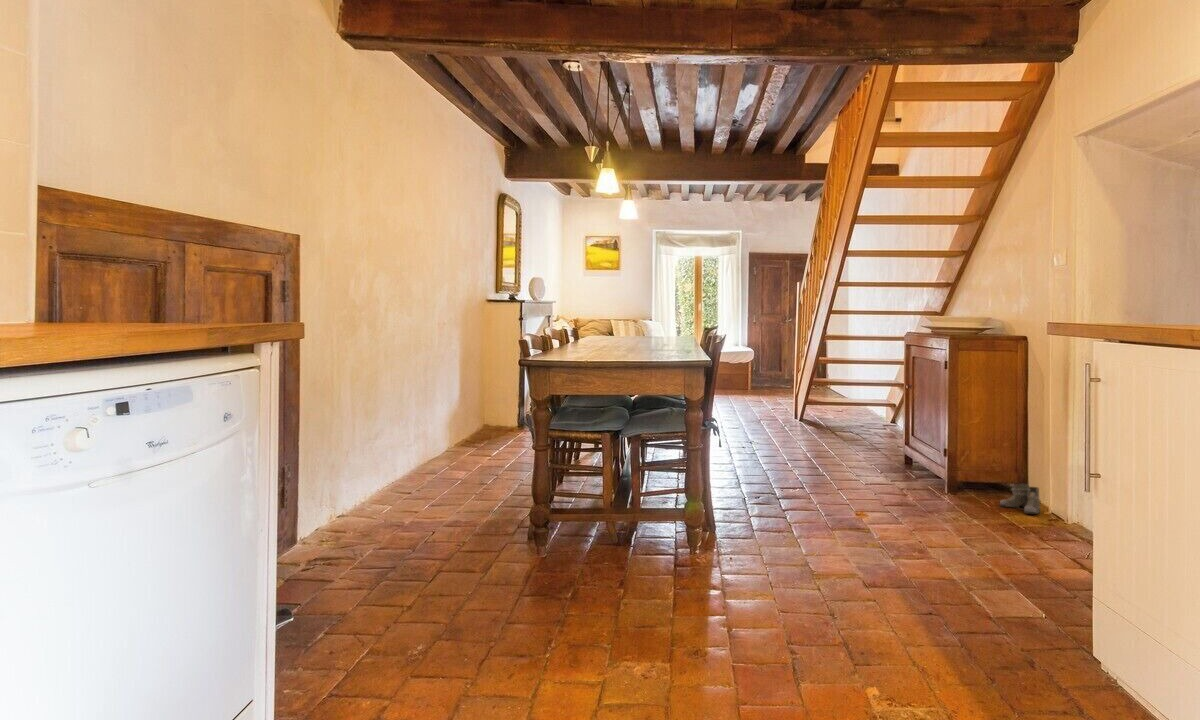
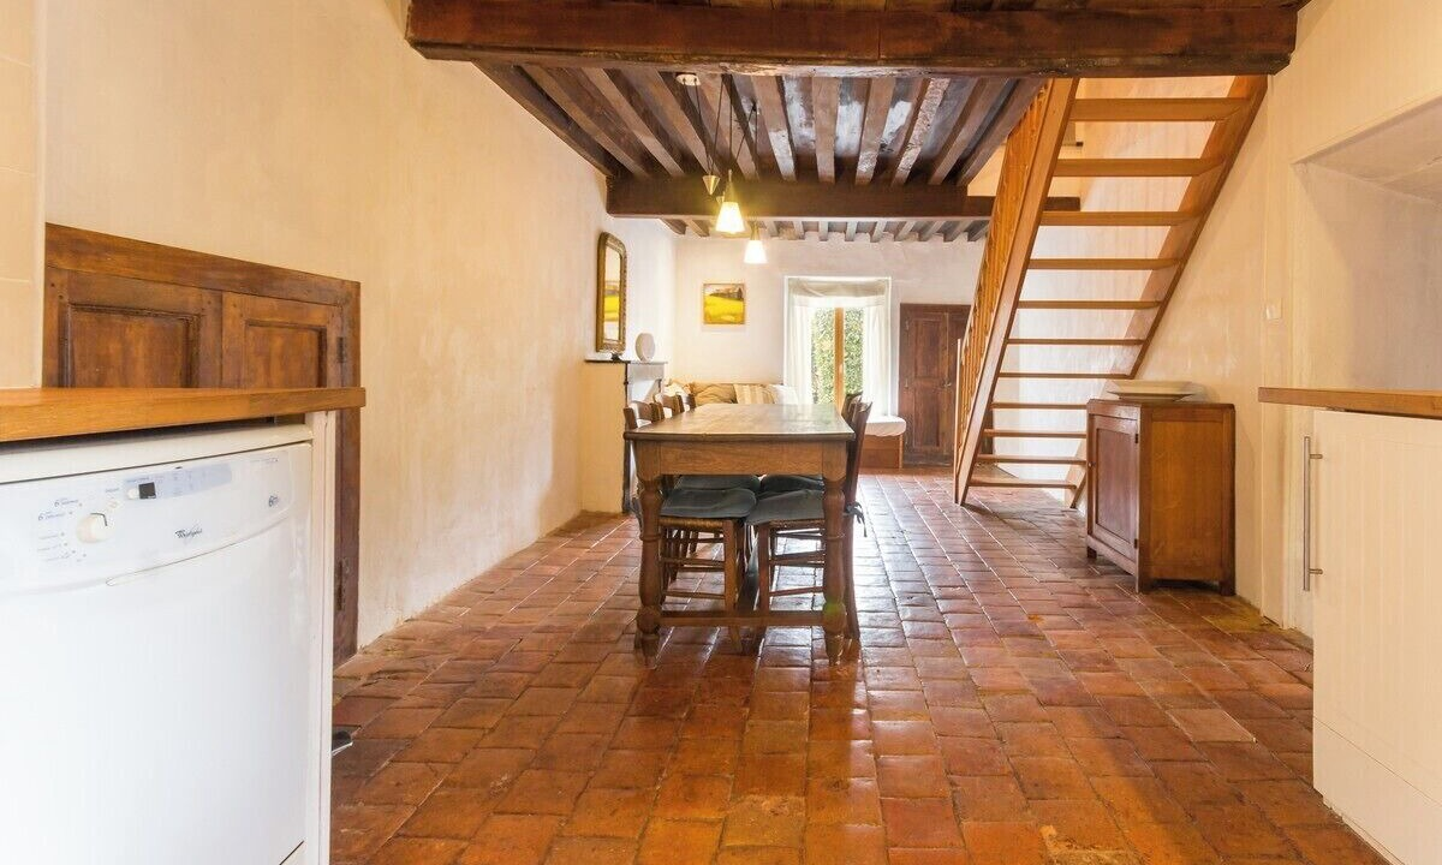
- boots [998,483,1043,515]
